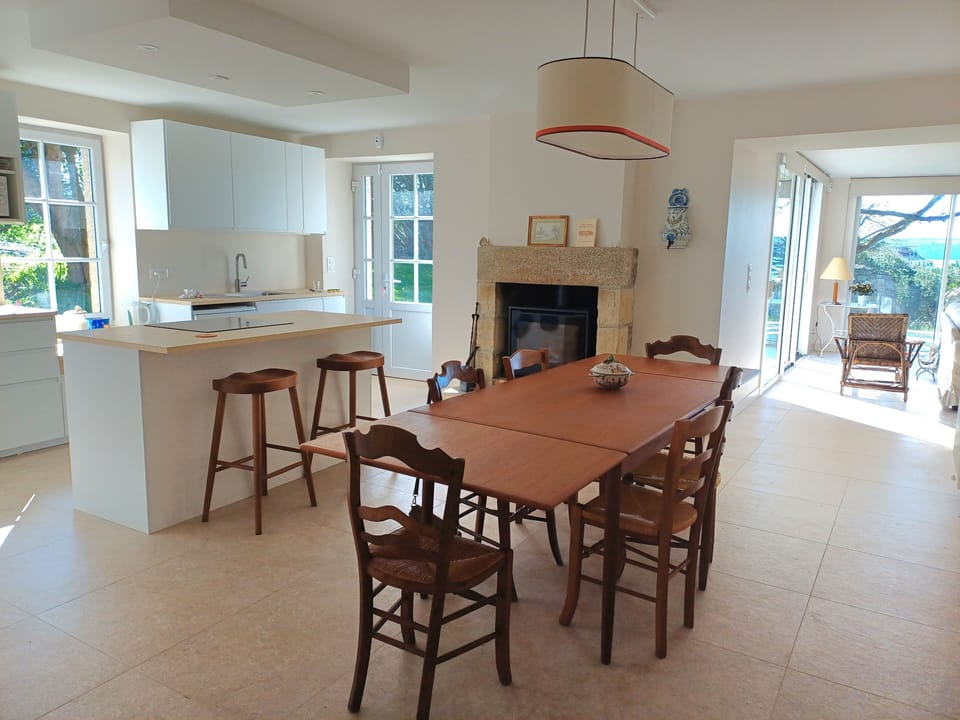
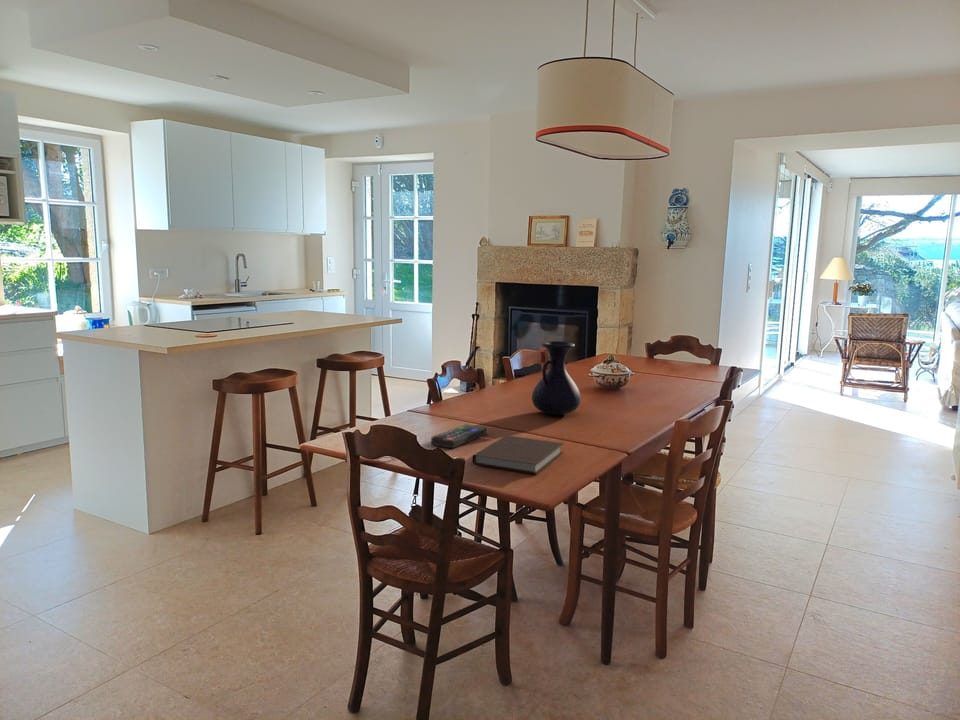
+ vase [531,340,582,416]
+ remote control [430,424,487,449]
+ notebook [471,435,565,475]
